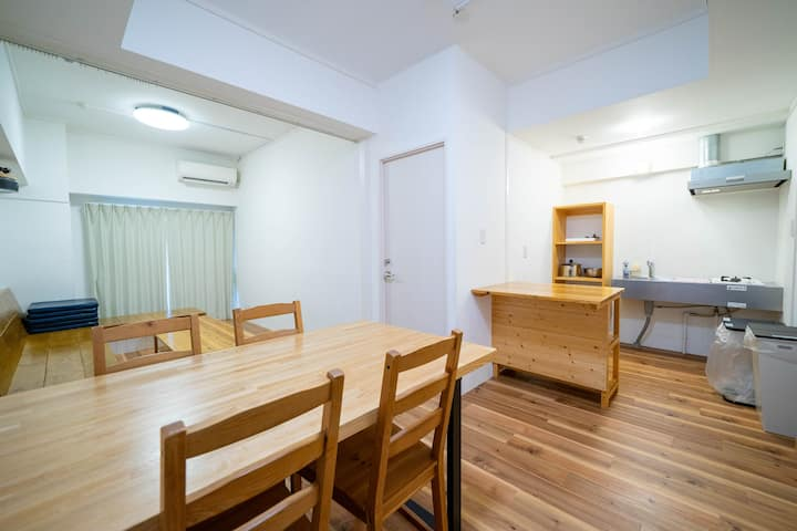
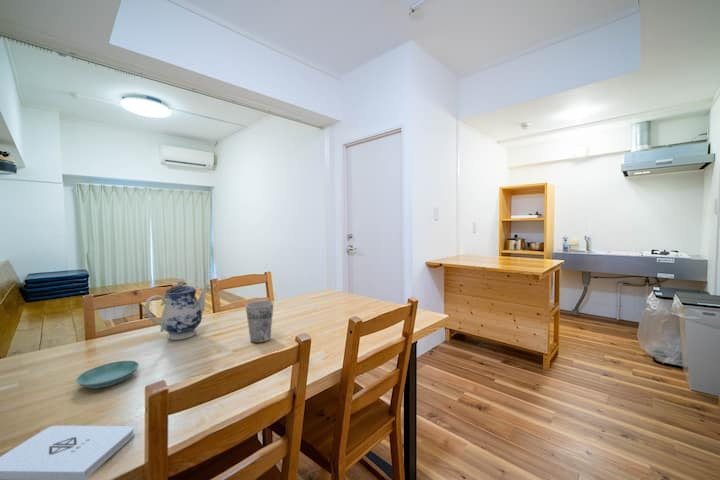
+ saucer [75,360,140,390]
+ cup [245,300,274,344]
+ notepad [0,425,135,480]
+ teapot [144,277,211,341]
